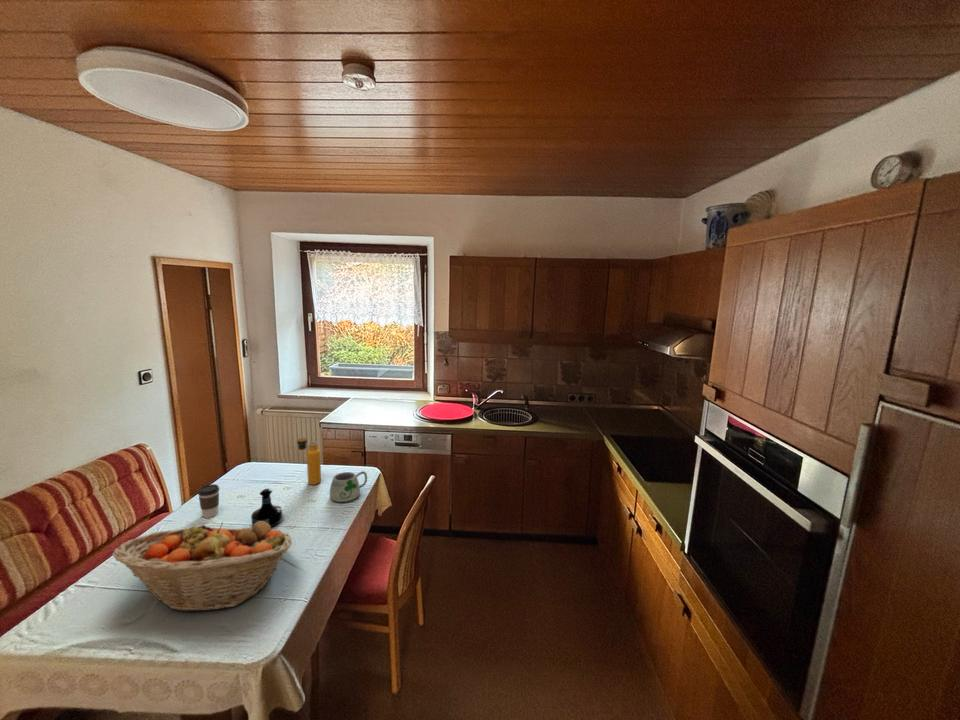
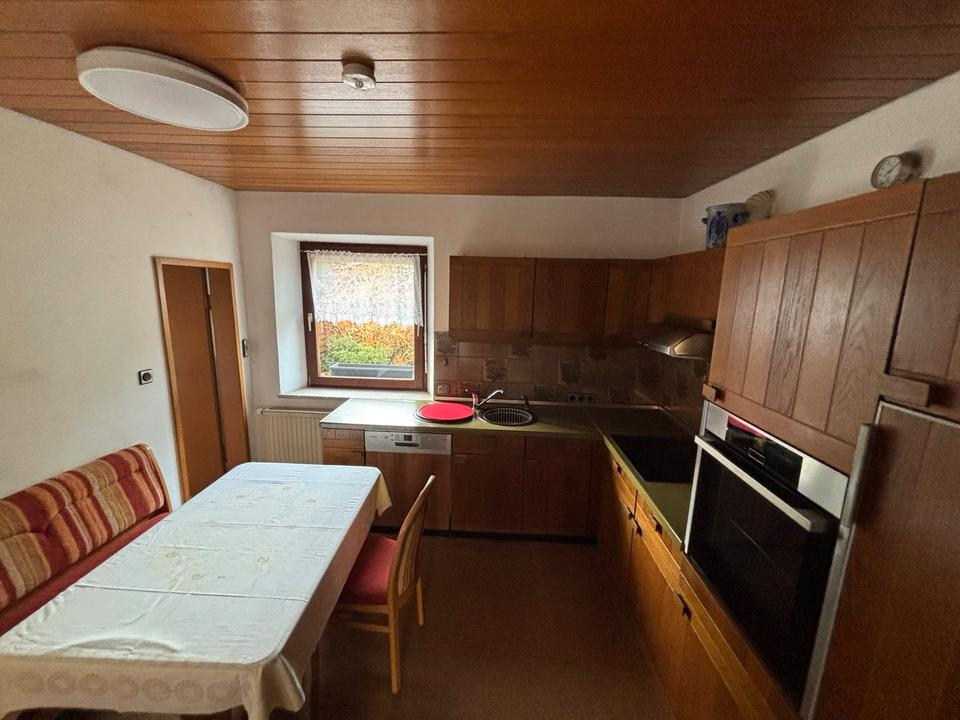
- fruit basket [111,521,293,613]
- water bottle [296,433,322,486]
- coffee cup [197,483,220,519]
- tequila bottle [250,488,283,528]
- mug [329,470,368,503]
